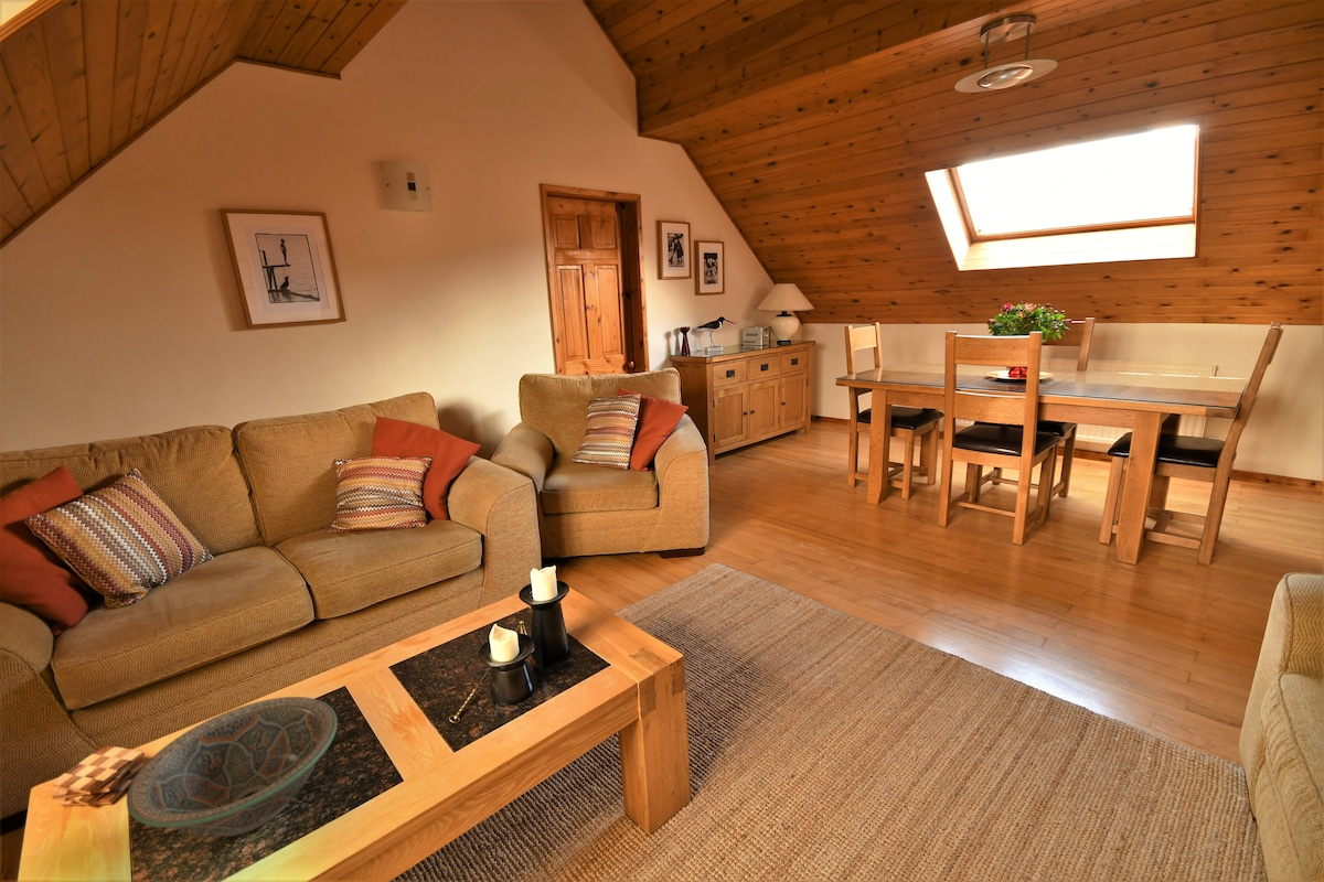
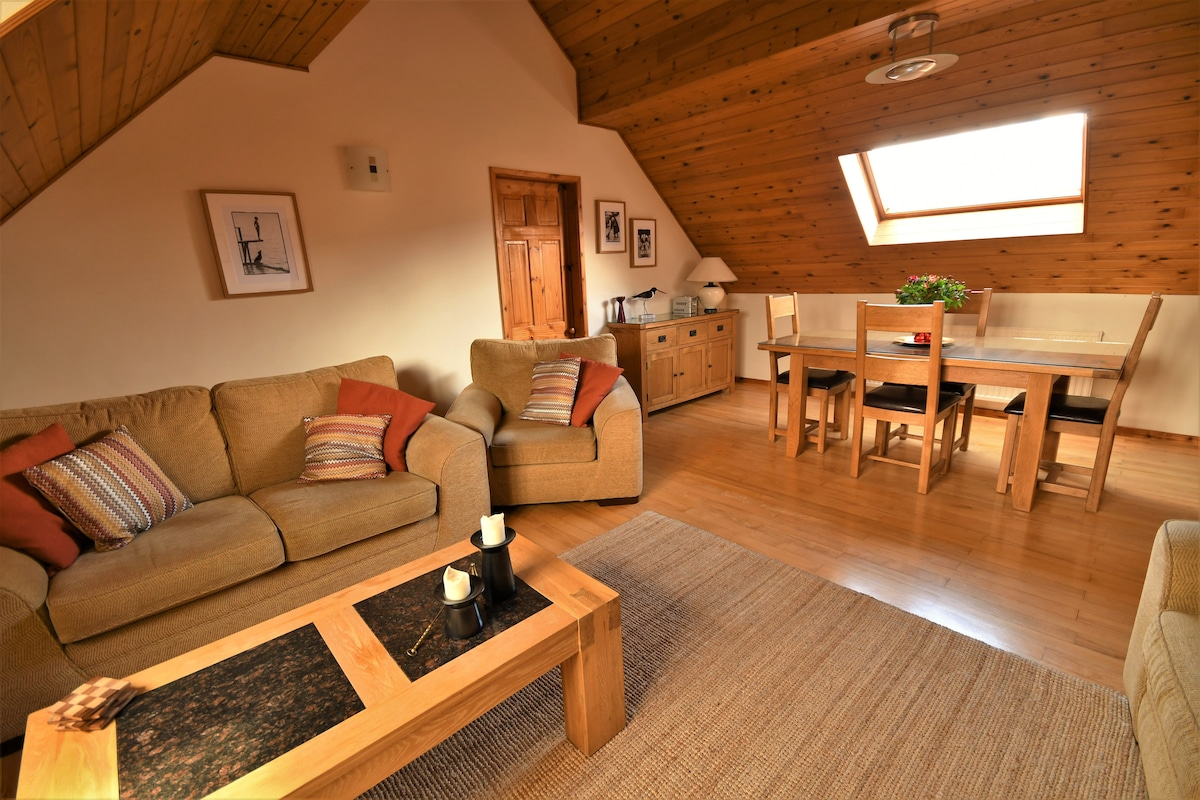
- decorative bowl [126,696,339,838]
